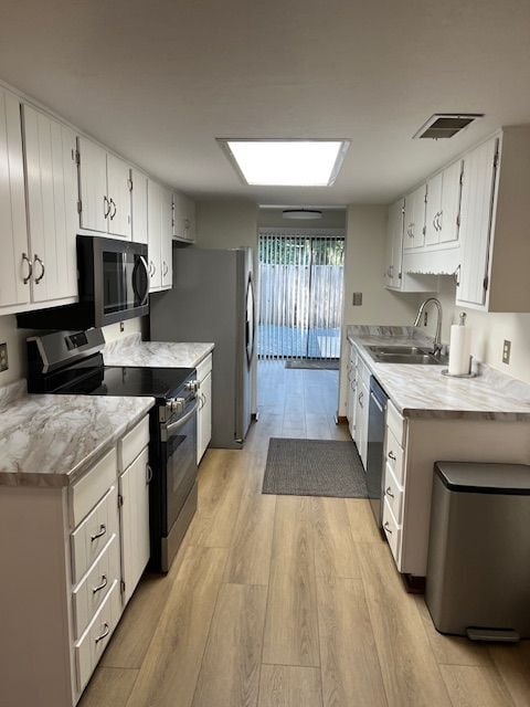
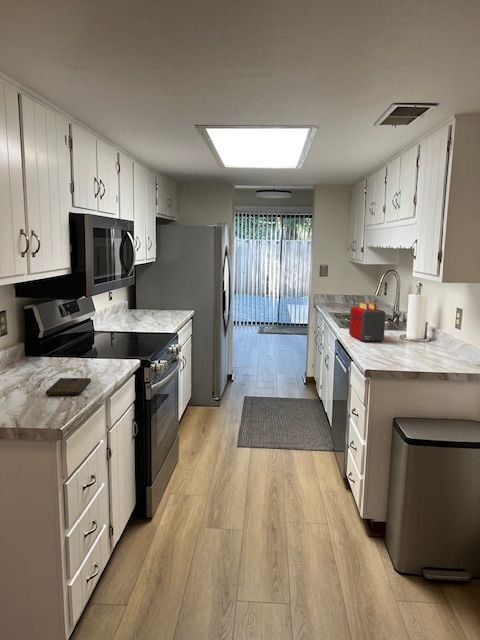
+ toaster [348,301,387,342]
+ cutting board [45,377,92,396]
